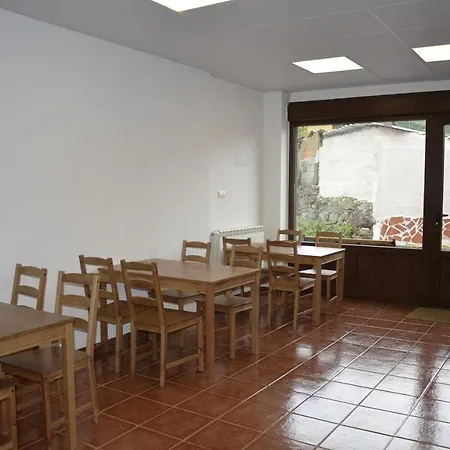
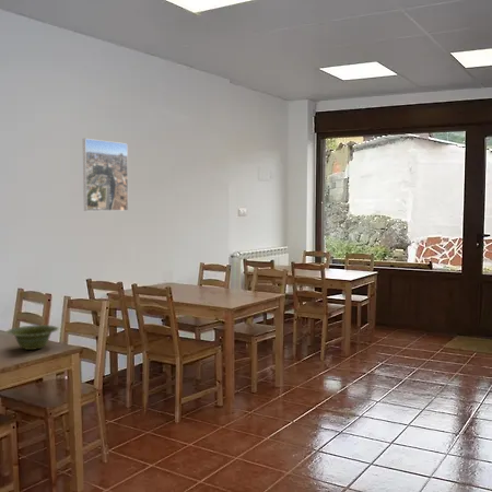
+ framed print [82,138,129,212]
+ dish [4,324,60,351]
